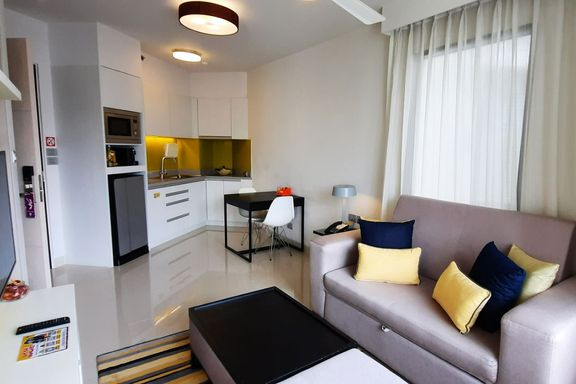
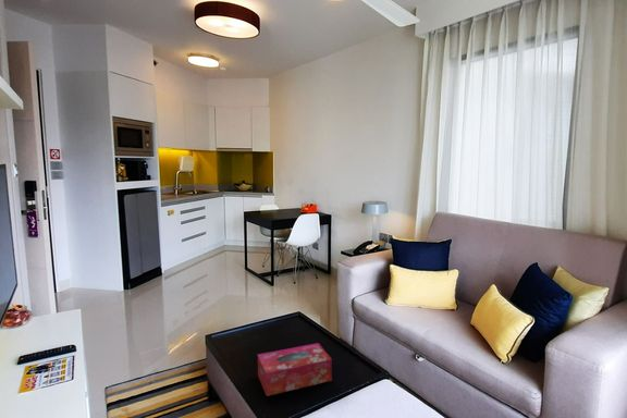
+ tissue box [257,342,333,397]
